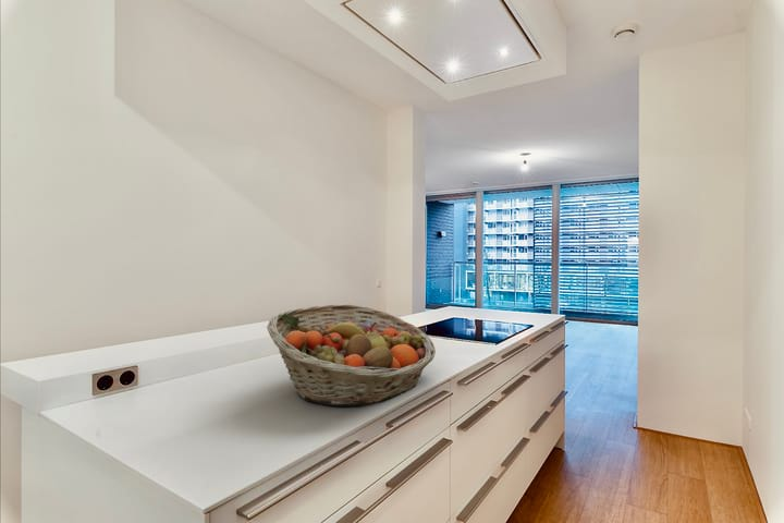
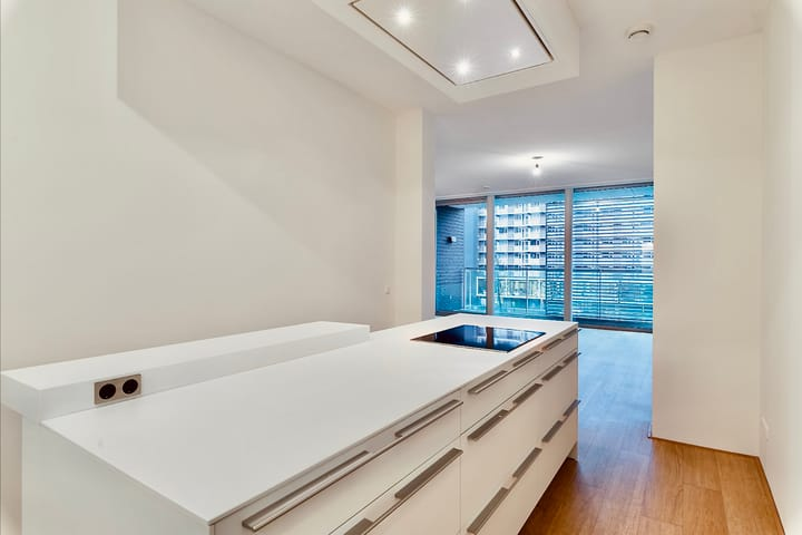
- fruit basket [266,304,437,408]
